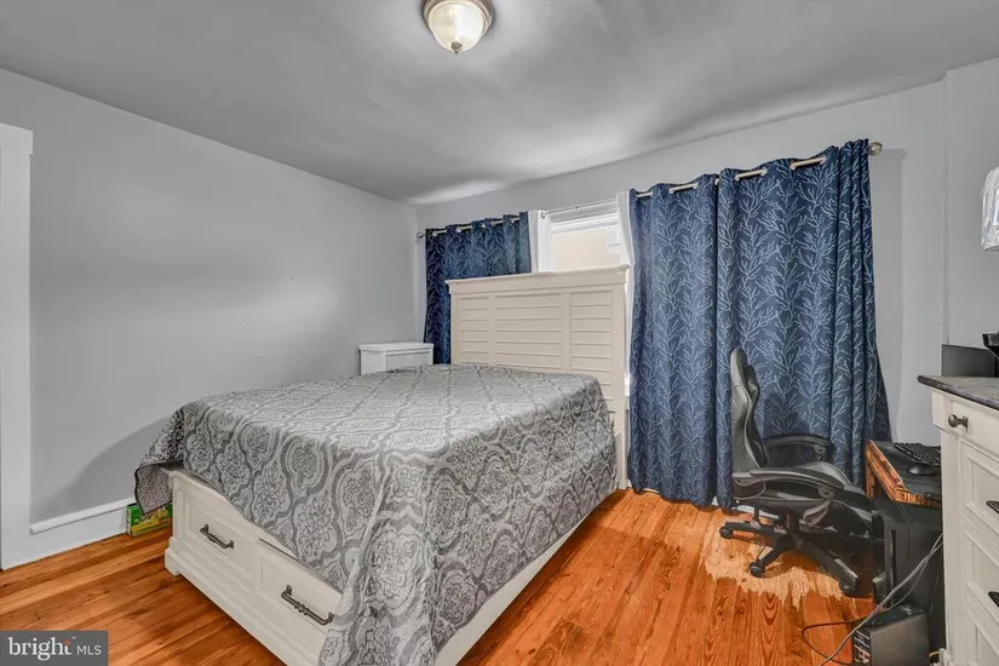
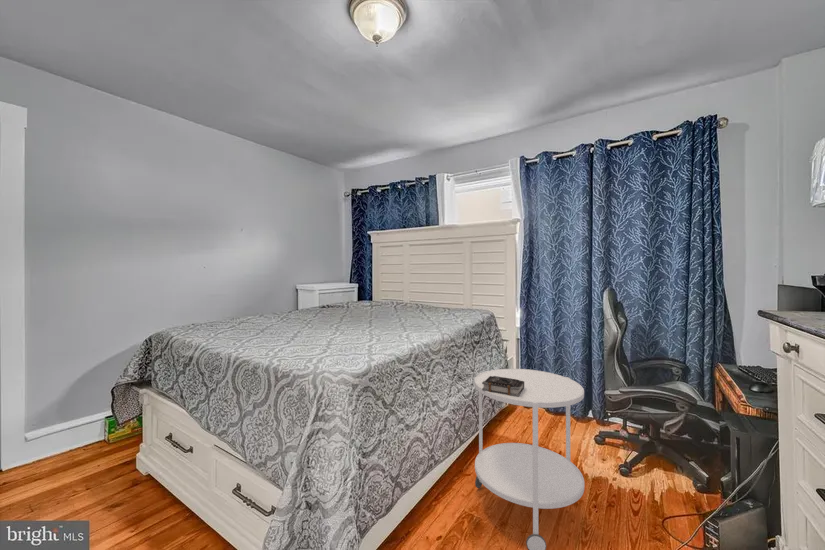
+ book [482,376,524,397]
+ side table [474,368,585,550]
